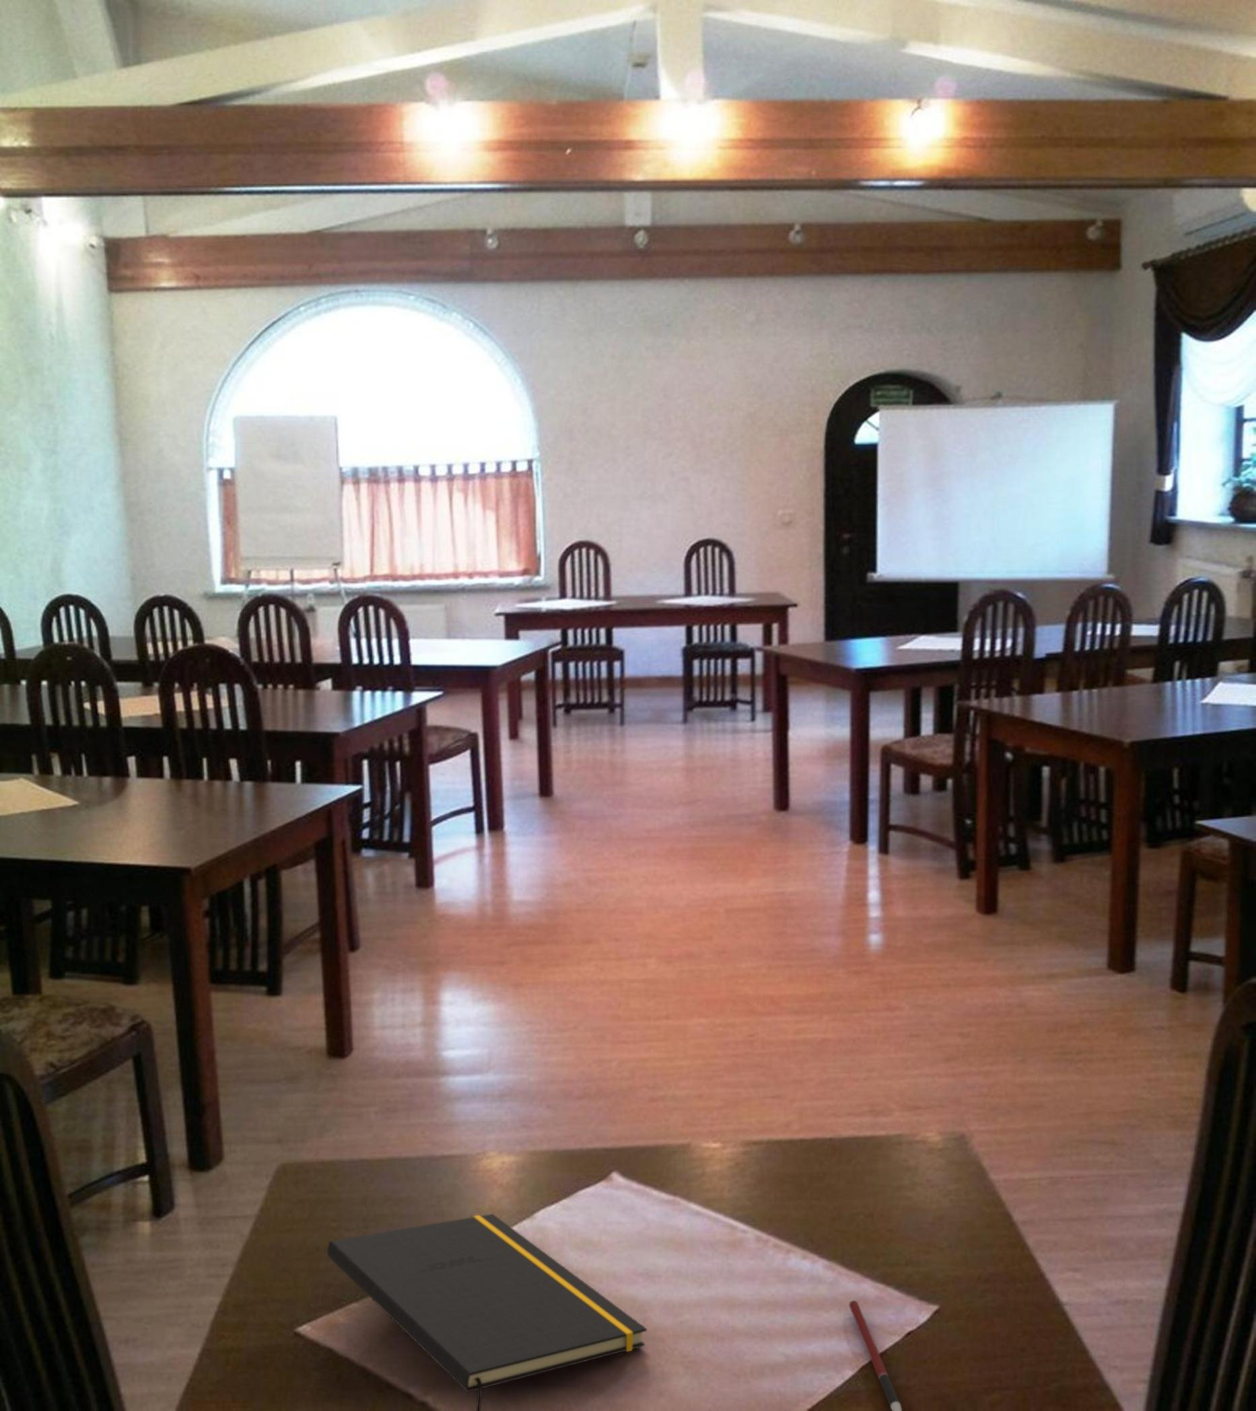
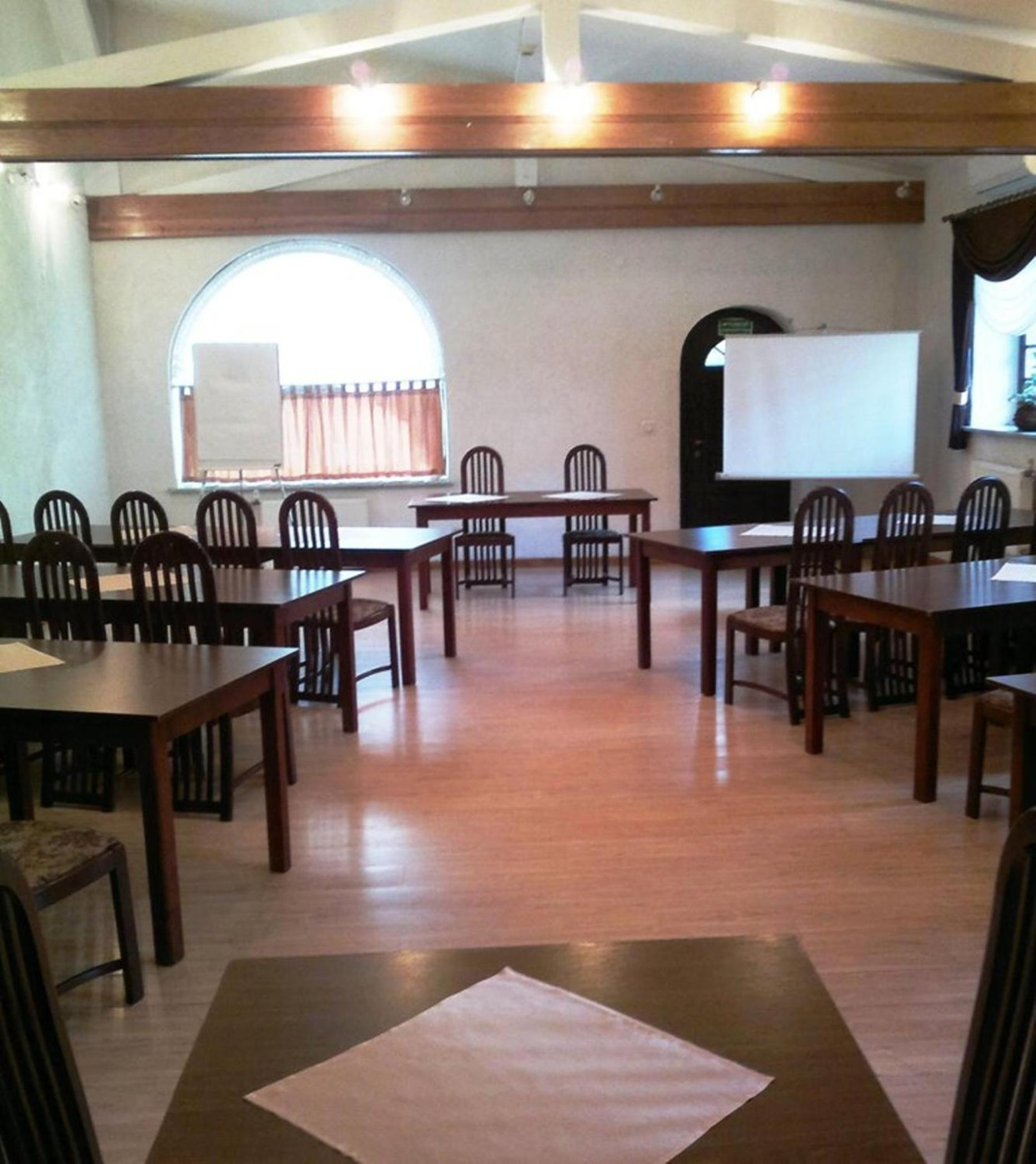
- notepad [326,1213,647,1411]
- pen [849,1298,903,1411]
